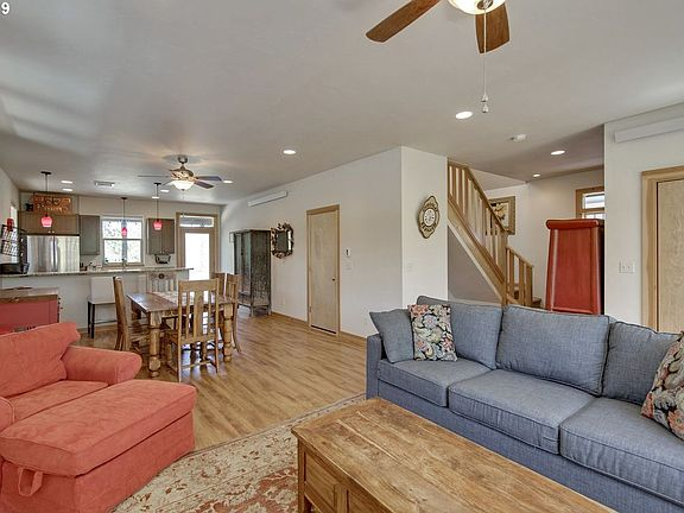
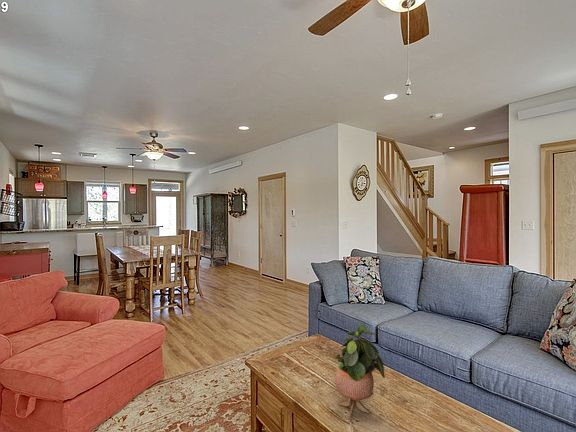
+ potted plant [334,323,386,420]
